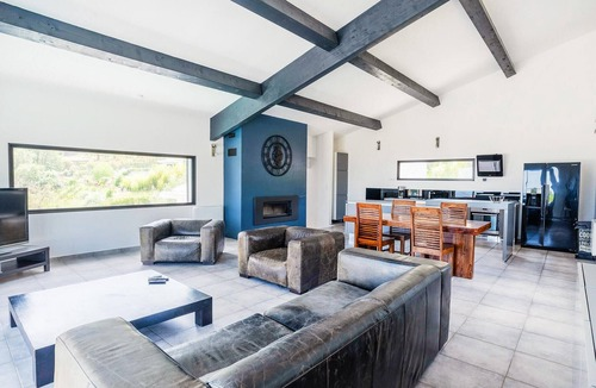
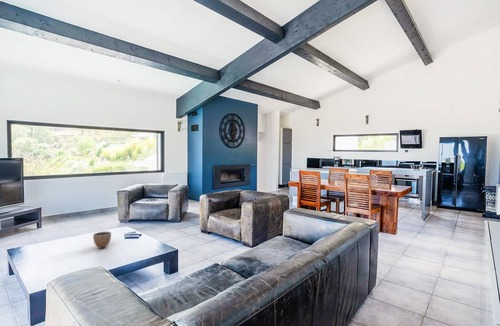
+ decorative bowl [92,231,112,249]
